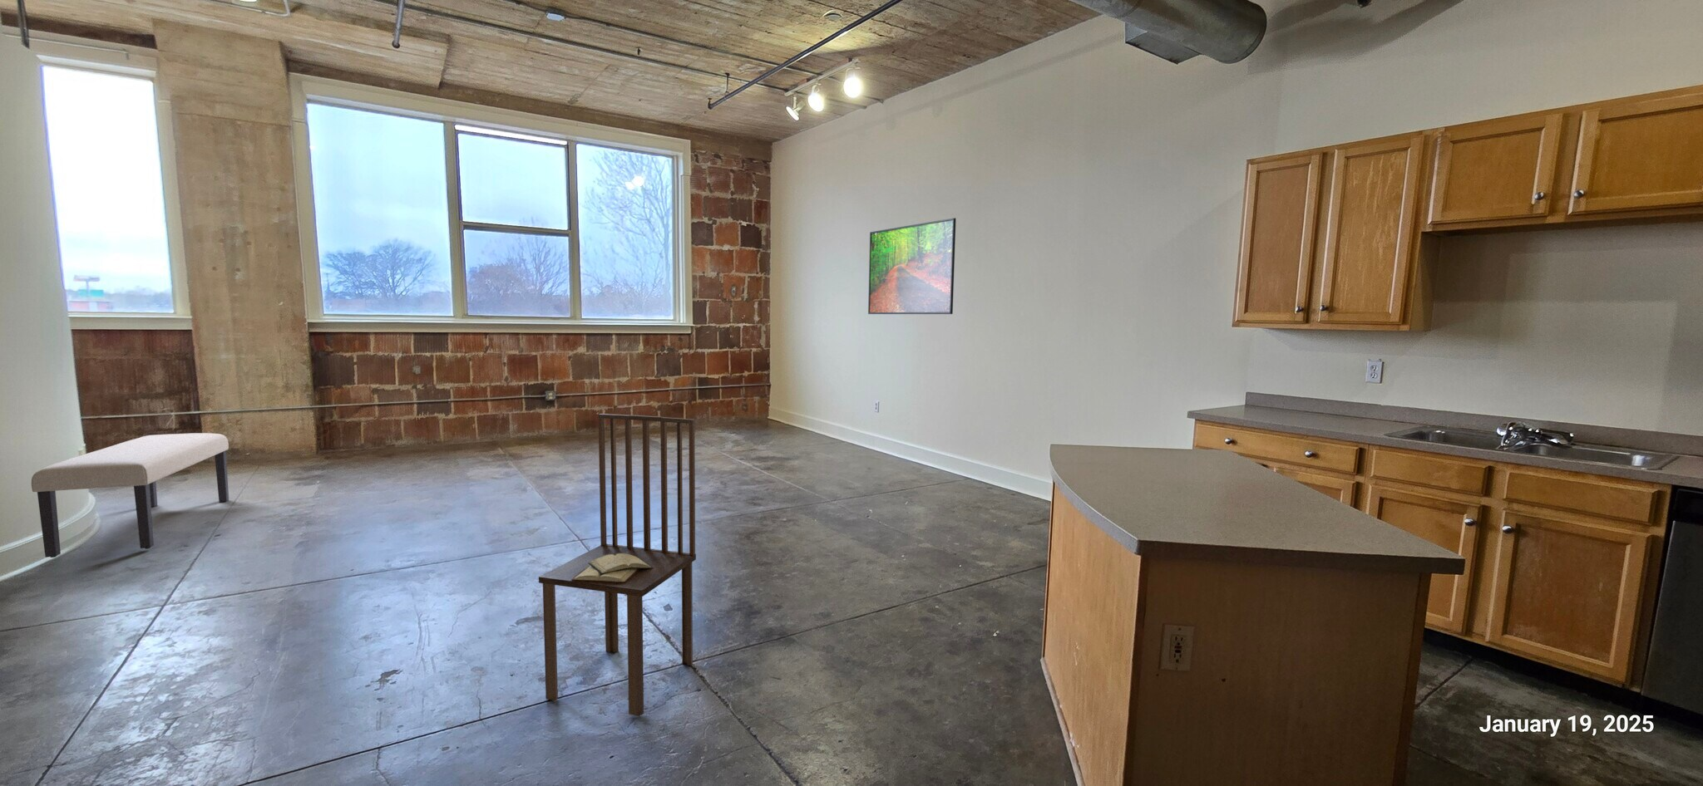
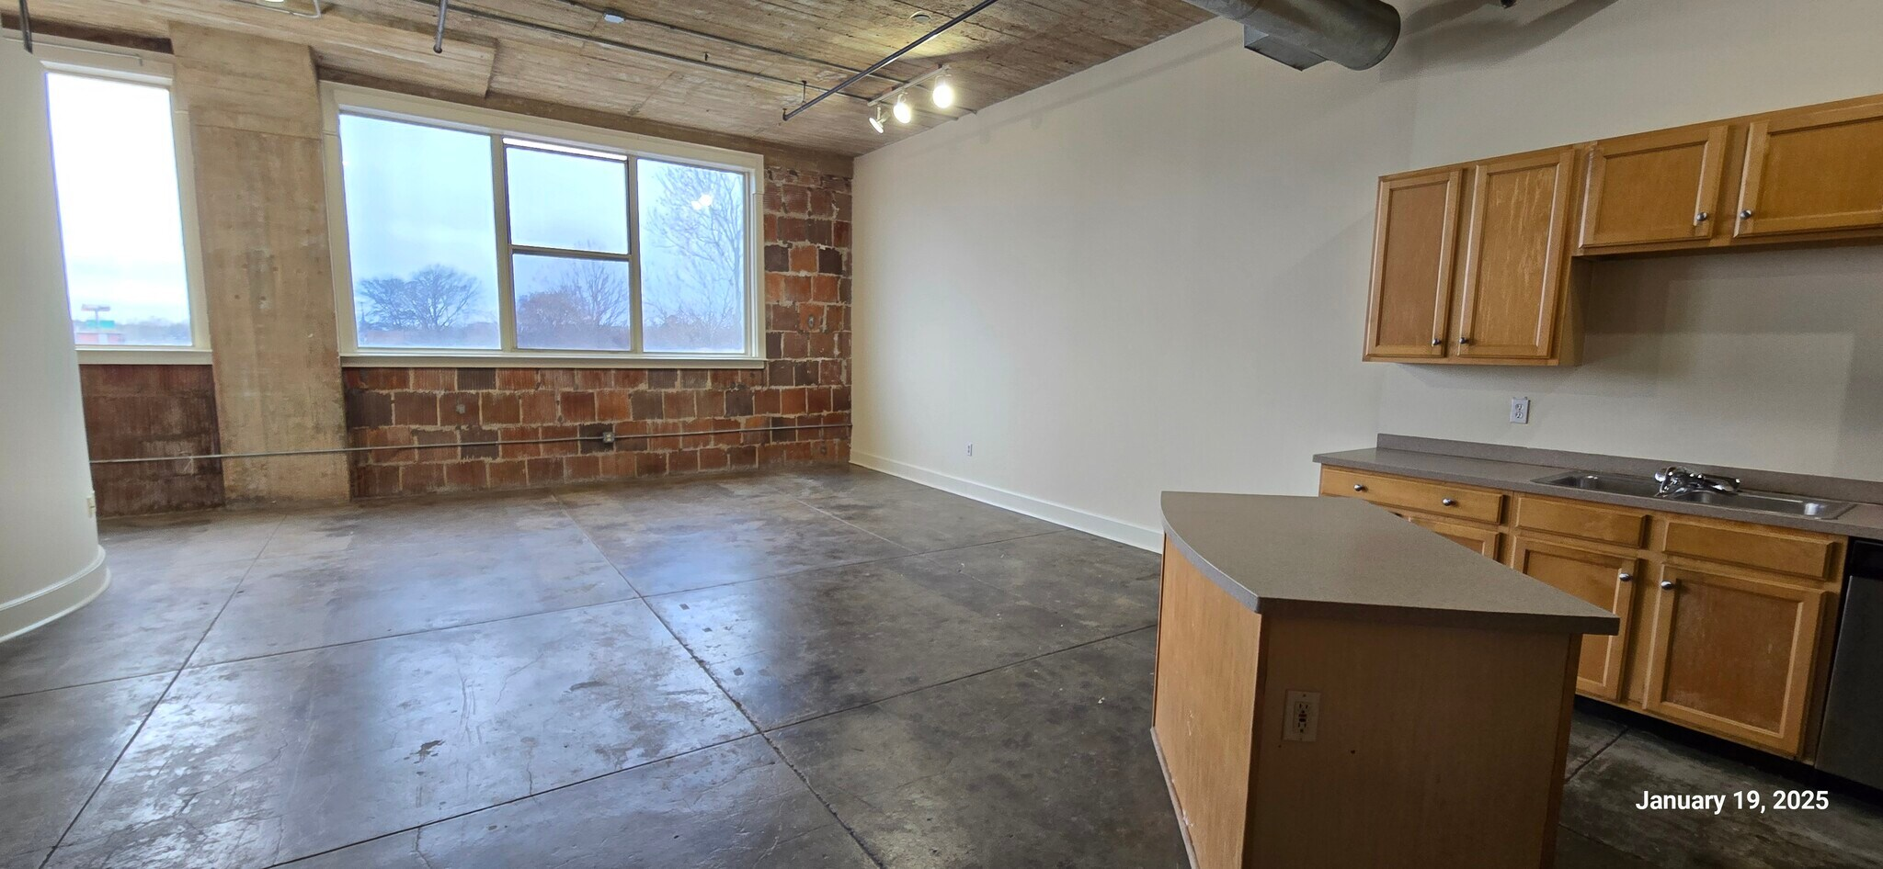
- bench [30,432,229,558]
- dining chair [538,413,697,717]
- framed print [868,217,956,315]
- diary [571,554,653,582]
